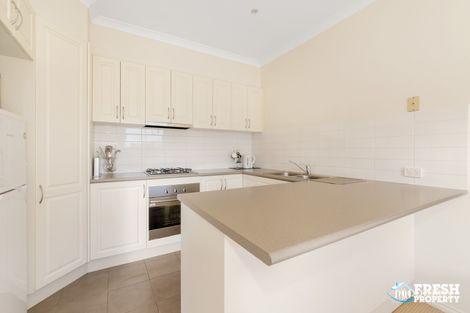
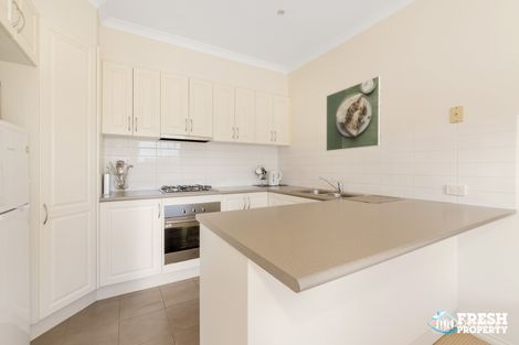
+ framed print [325,75,382,152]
